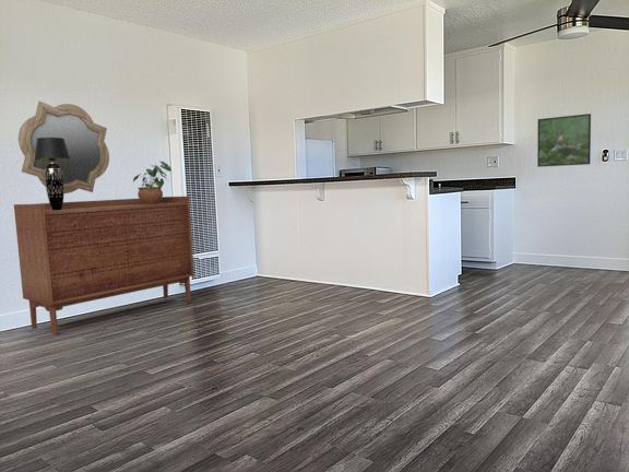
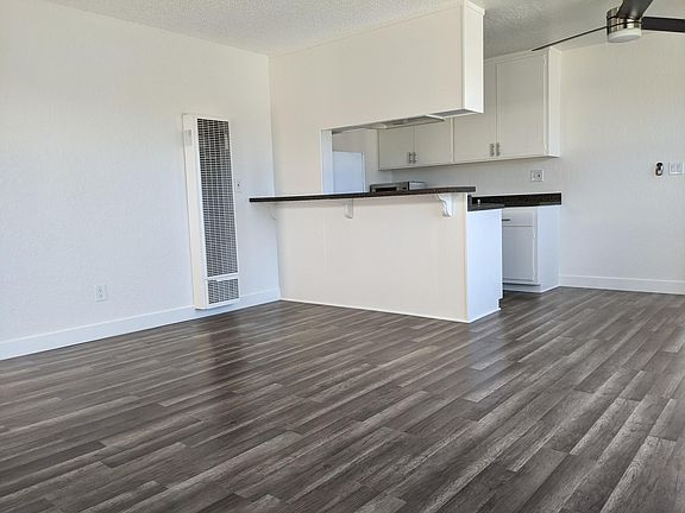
- potted plant [132,161,173,204]
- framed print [536,113,592,168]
- sideboard [13,196,195,337]
- table lamp [35,138,70,210]
- mirror [17,101,110,194]
